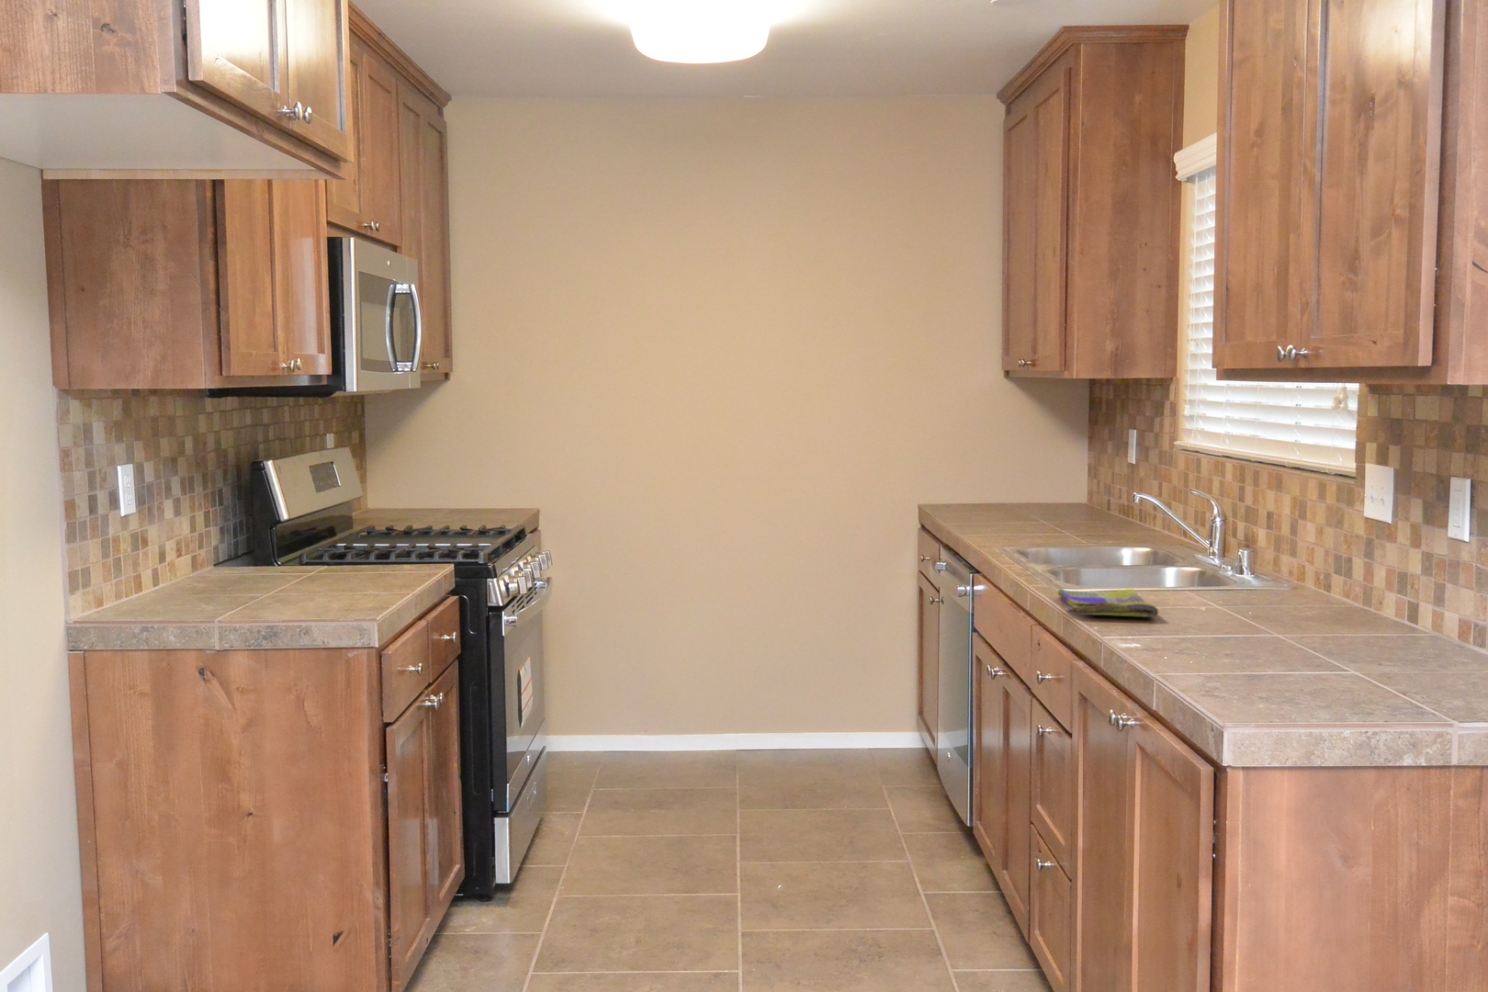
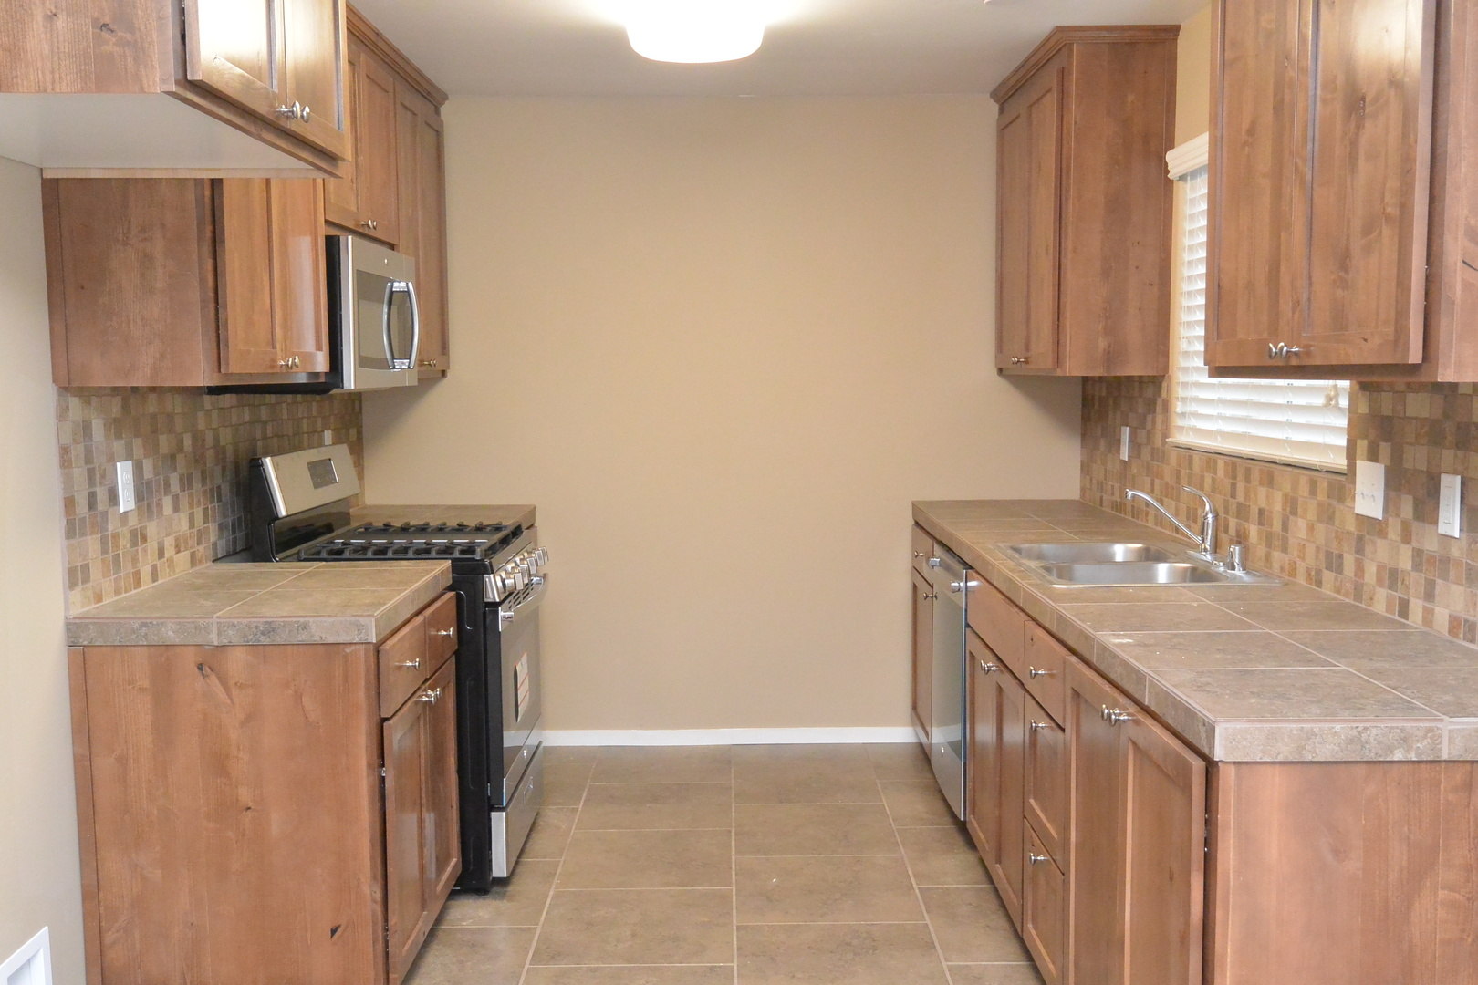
- dish towel [1057,588,1159,618]
